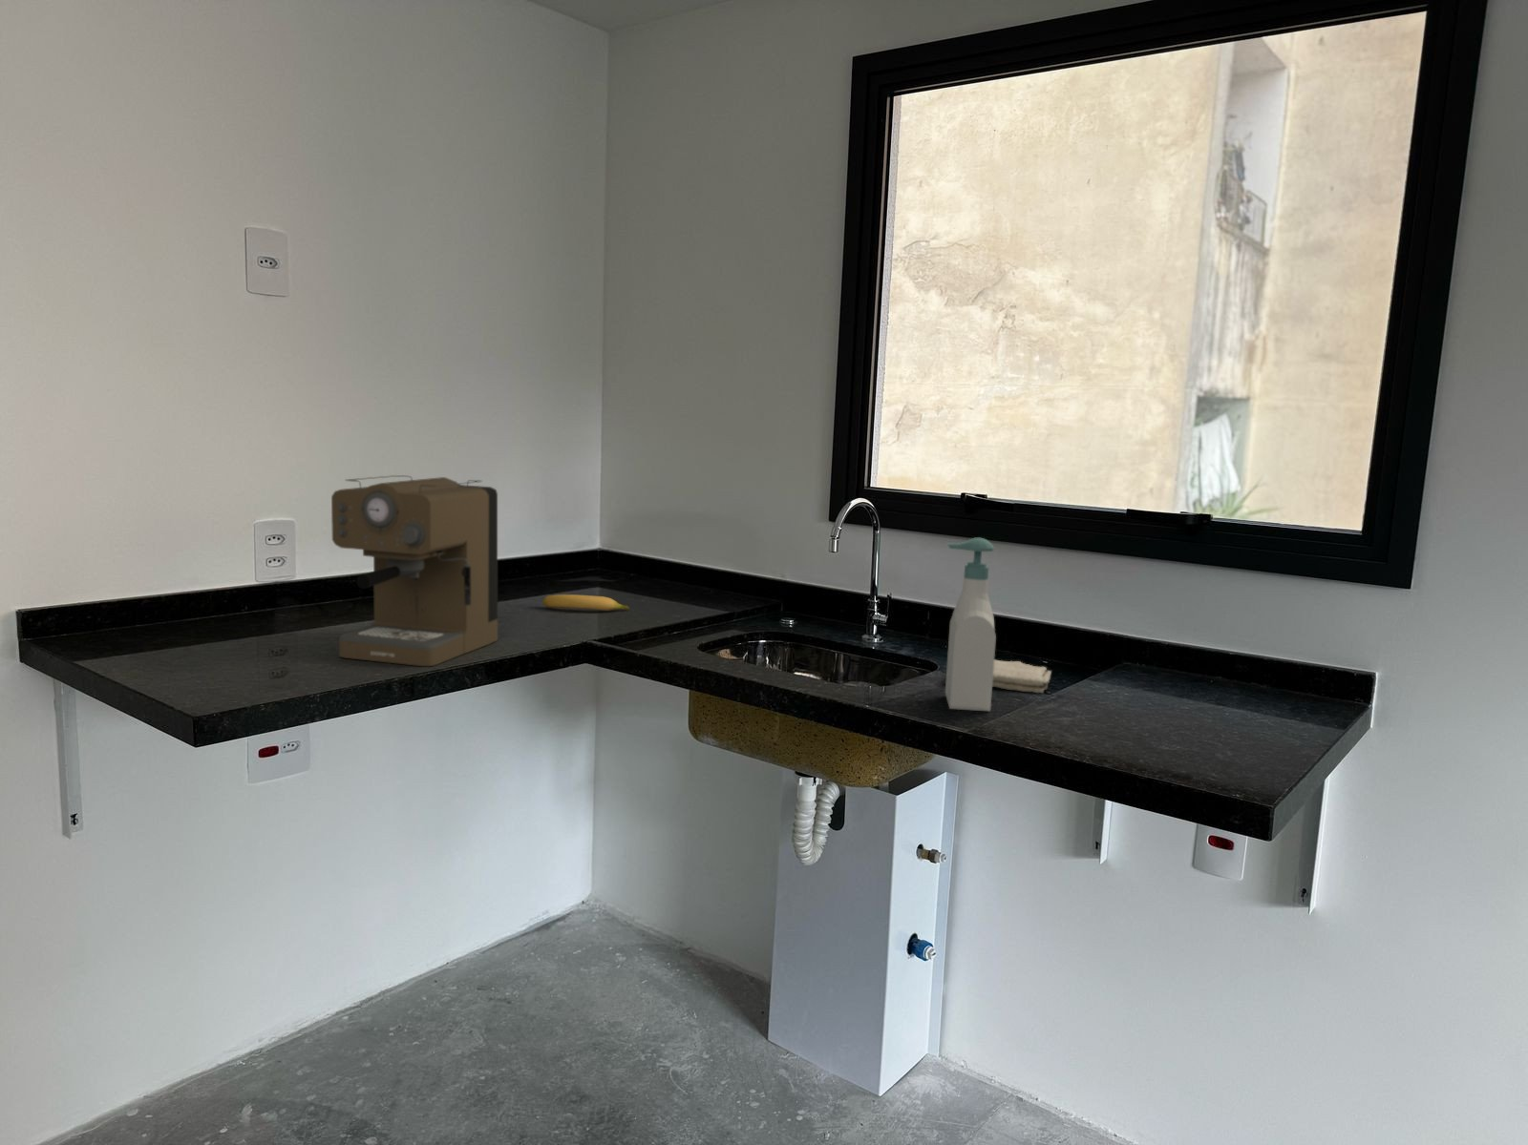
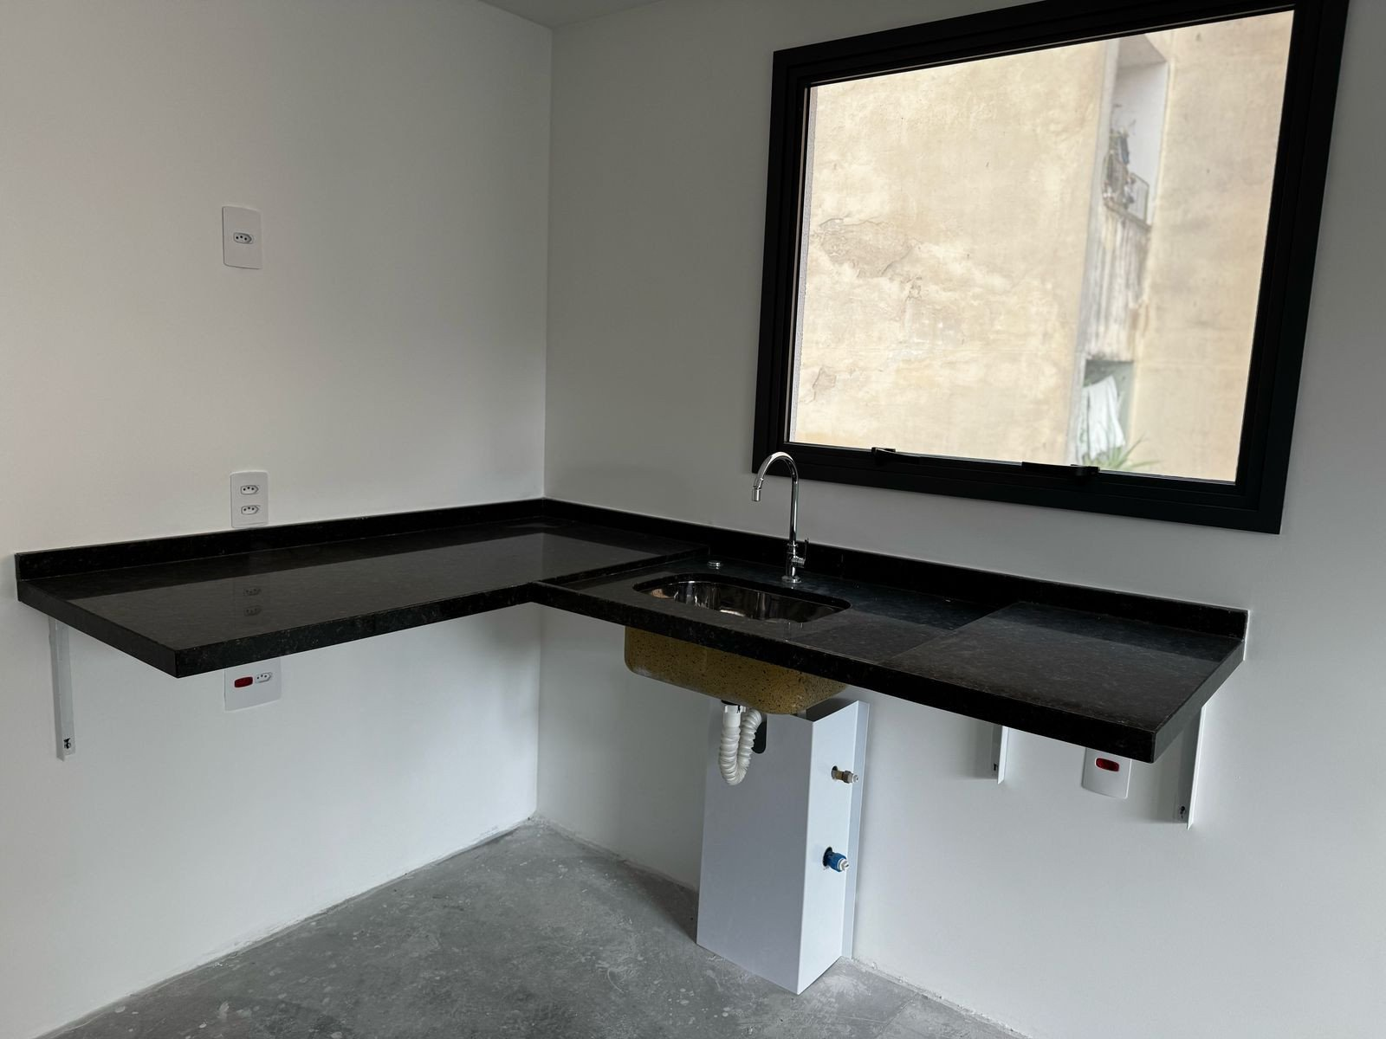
- banana [543,593,630,612]
- washcloth [993,658,1053,695]
- coffee maker [331,474,498,668]
- soap bottle [944,538,997,713]
